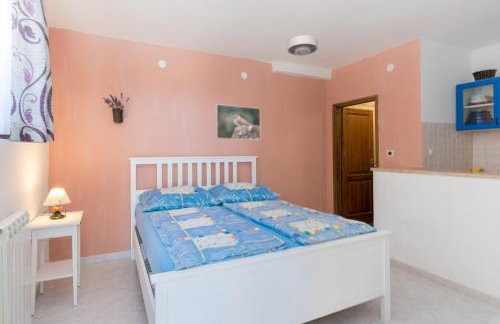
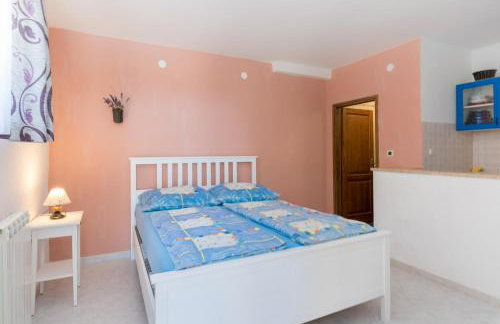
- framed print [215,103,261,141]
- ceiling light [287,34,319,57]
